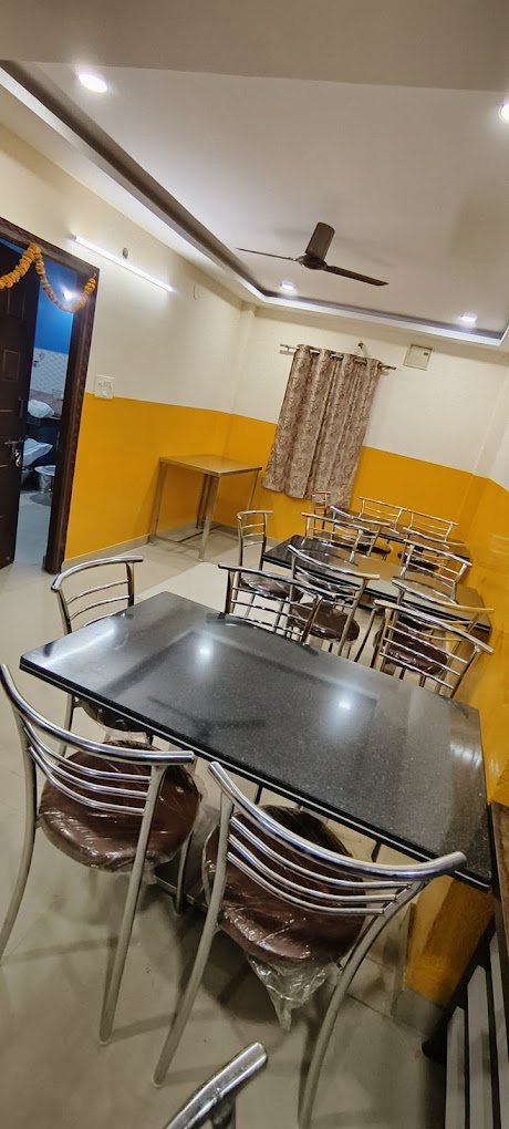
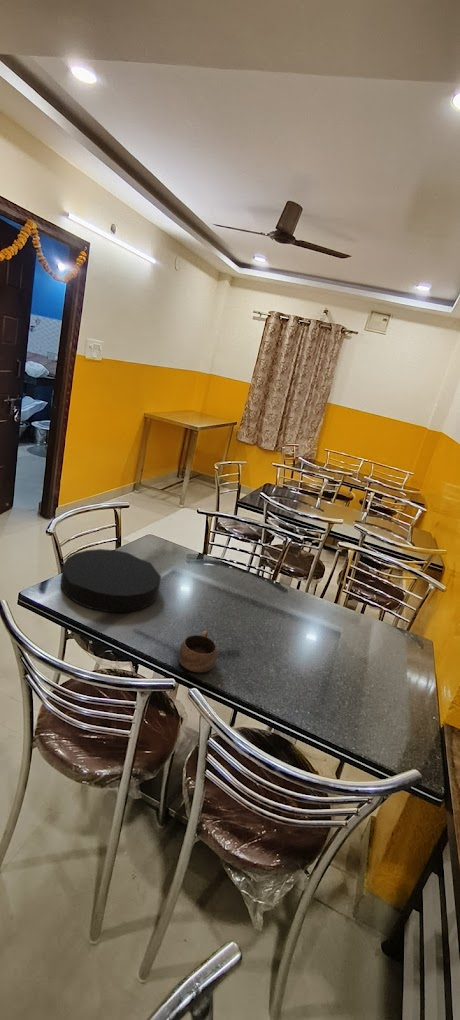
+ cup [177,630,218,673]
+ plate [60,548,162,613]
